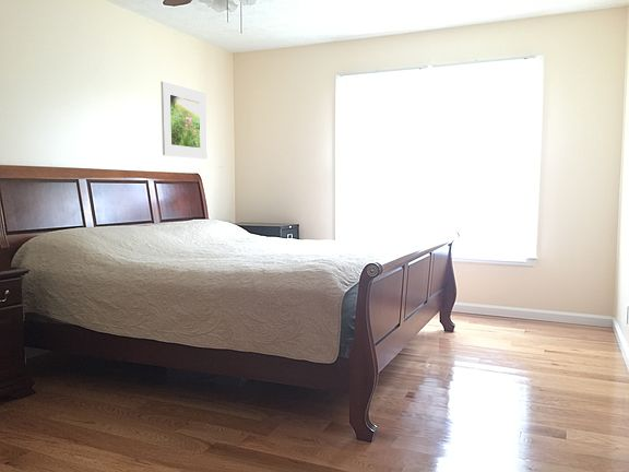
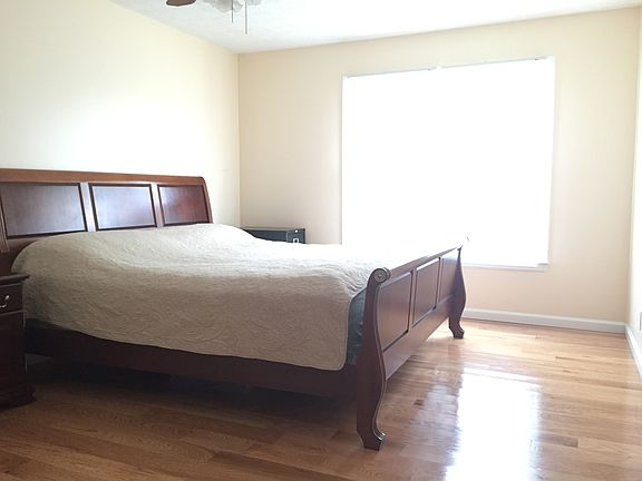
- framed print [159,81,209,160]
